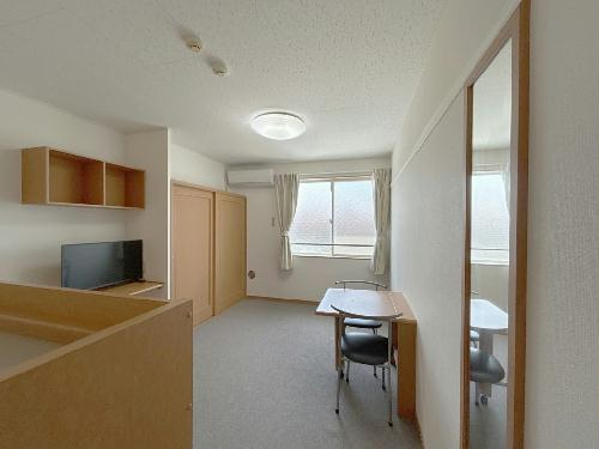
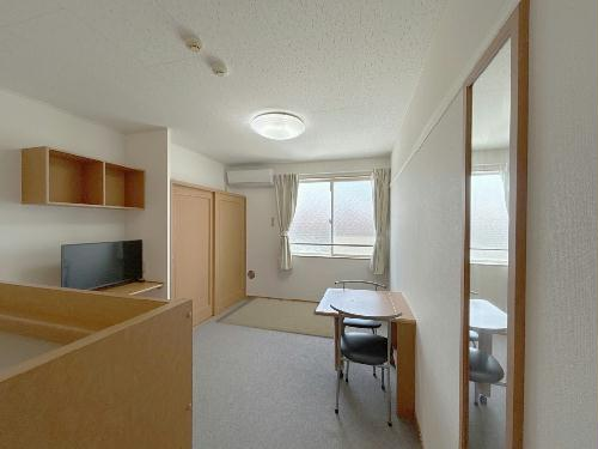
+ rug [214,296,335,339]
